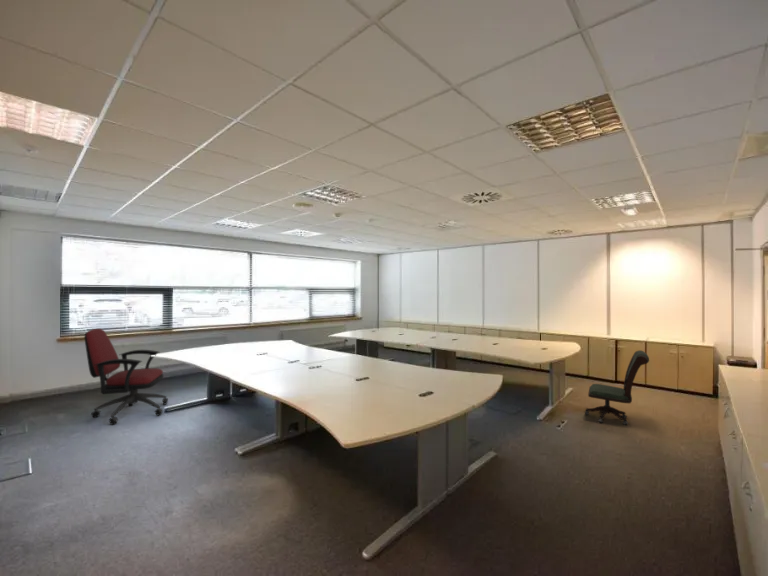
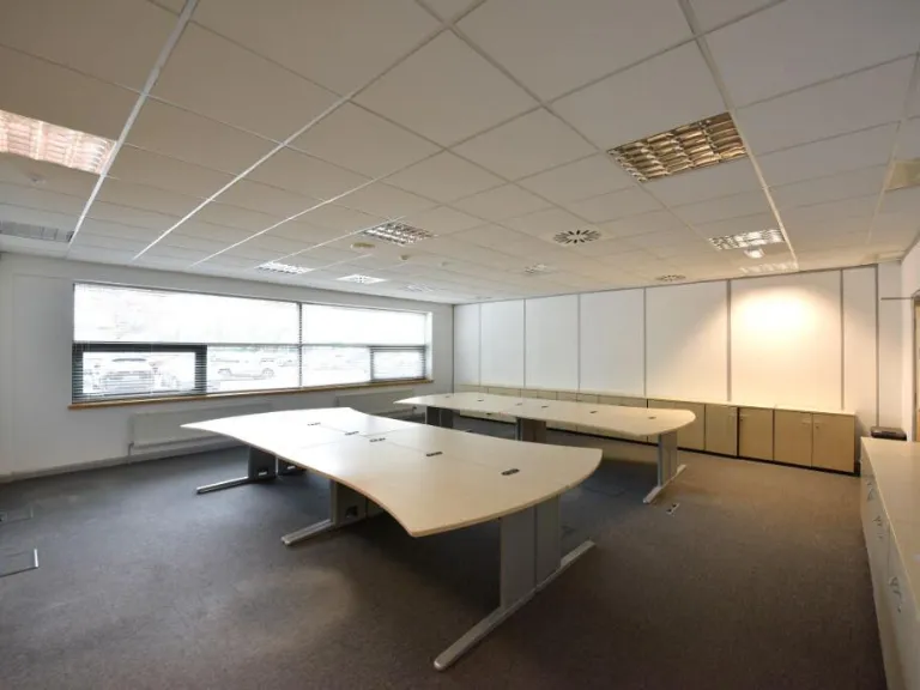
- office chair [83,328,169,426]
- office chair [584,349,650,426]
